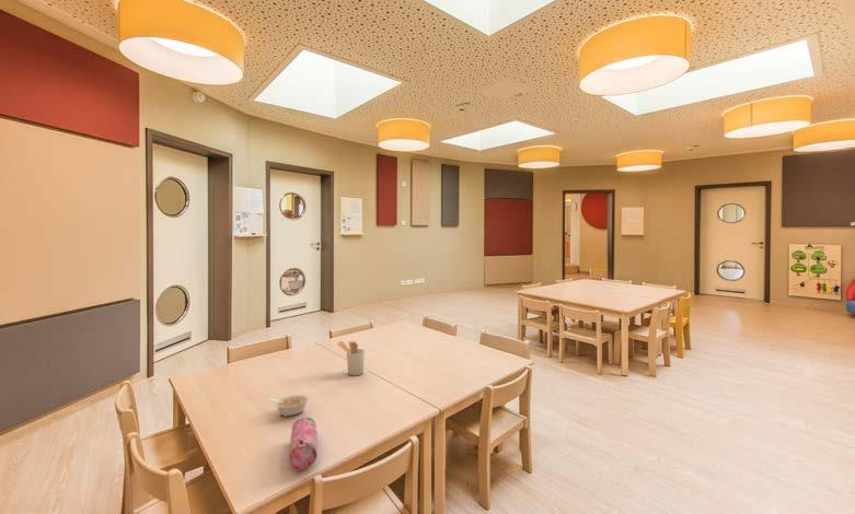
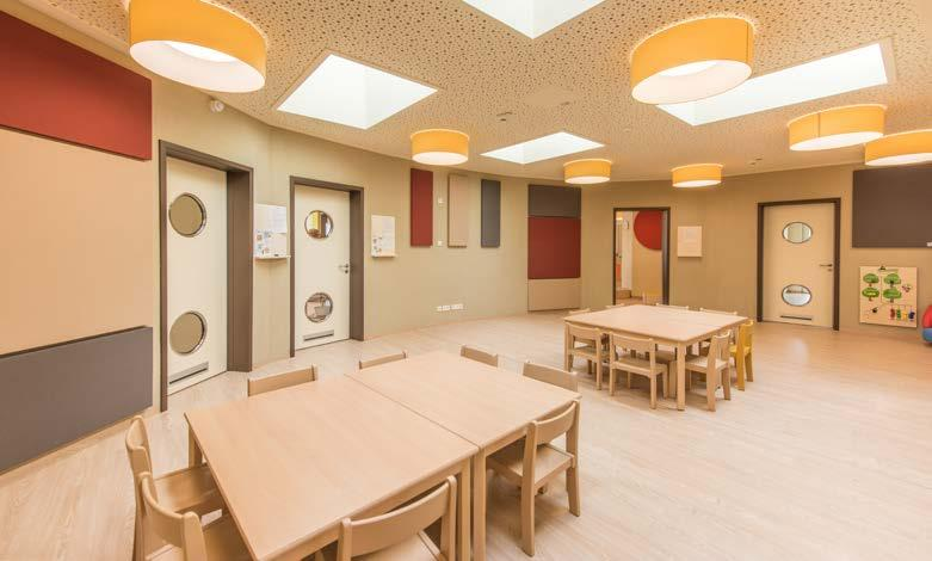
- pencil case [288,417,319,471]
- utensil holder [336,340,366,376]
- legume [268,394,310,418]
